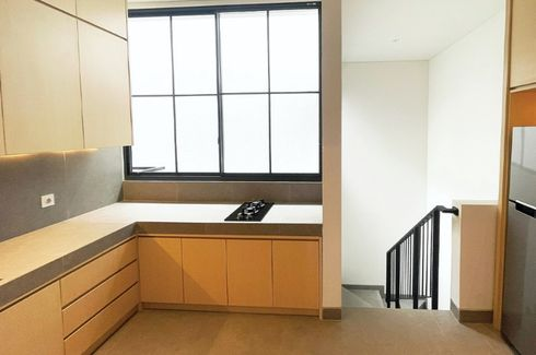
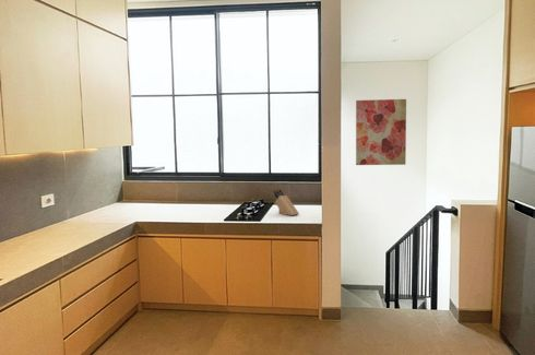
+ knife block [273,188,300,216]
+ wall art [355,98,407,166]
